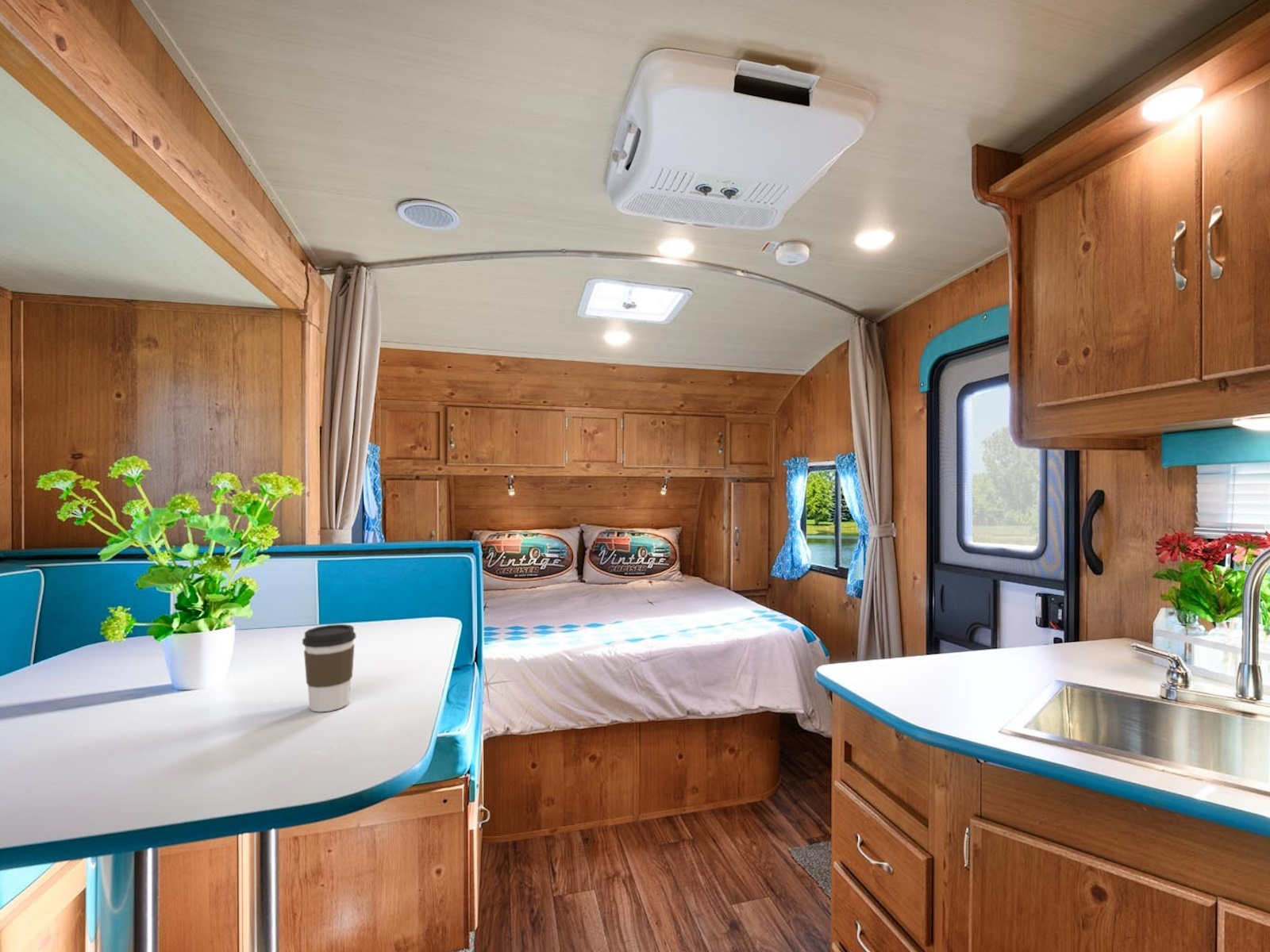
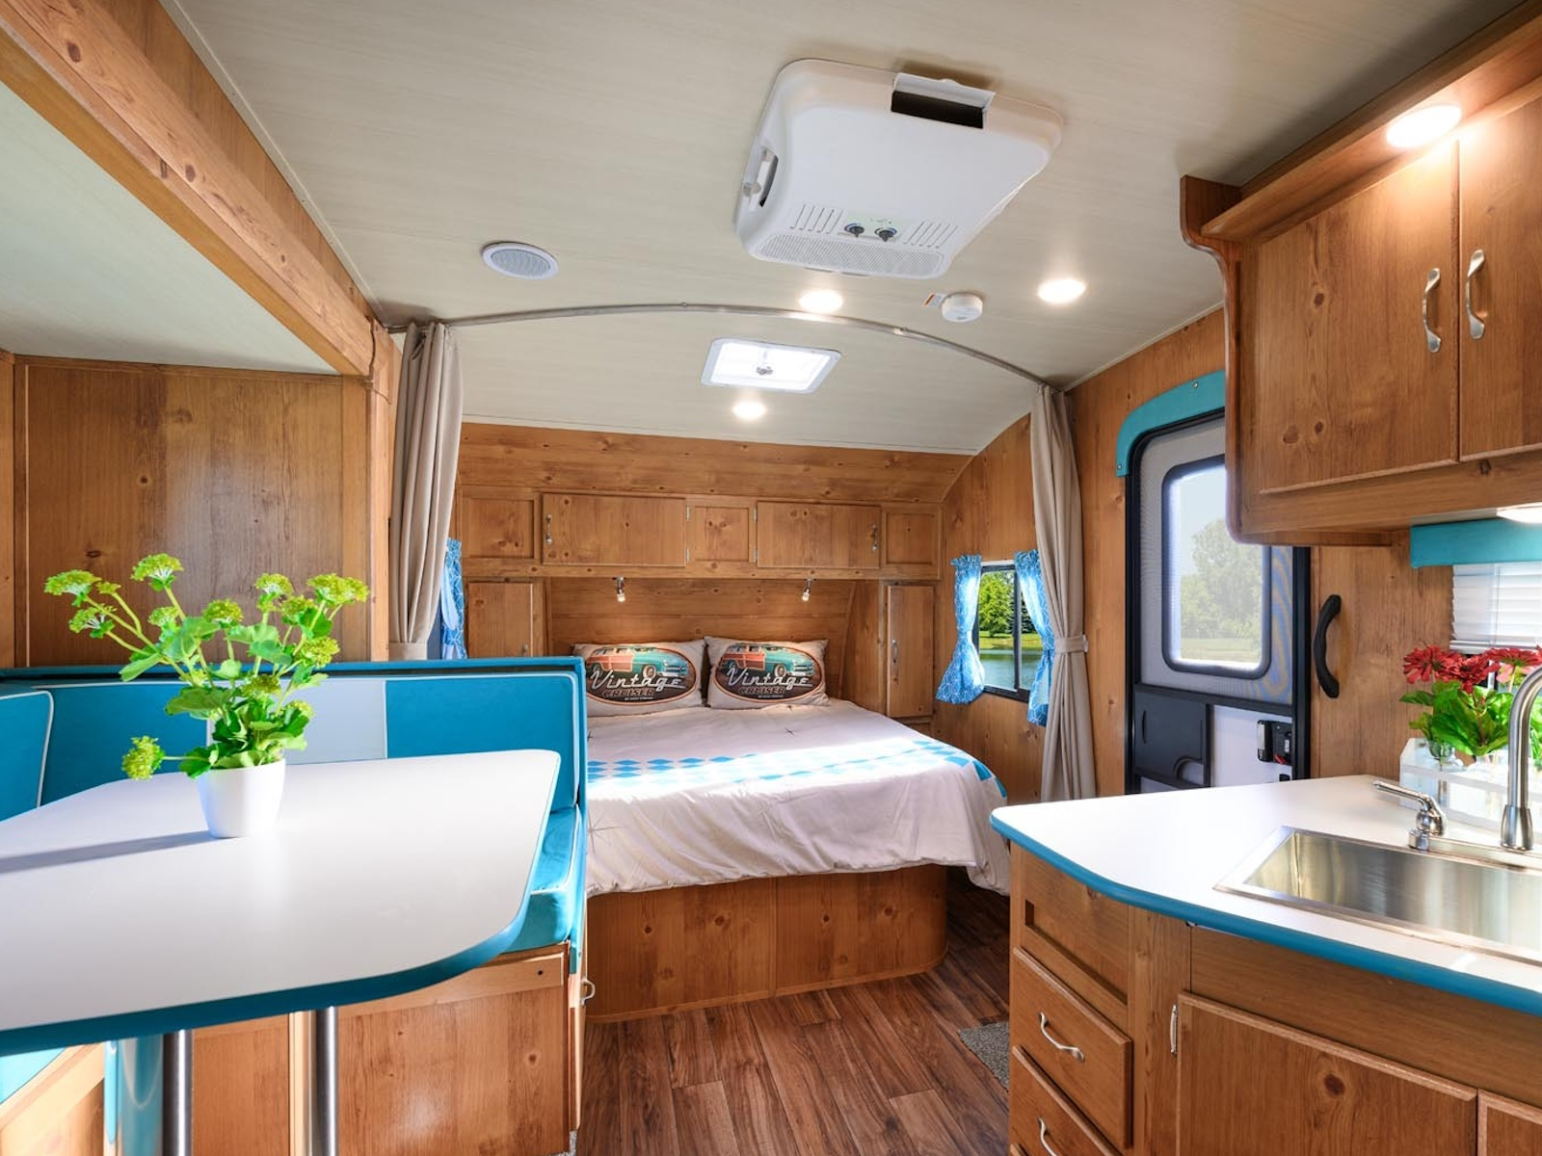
- coffee cup [302,624,357,712]
